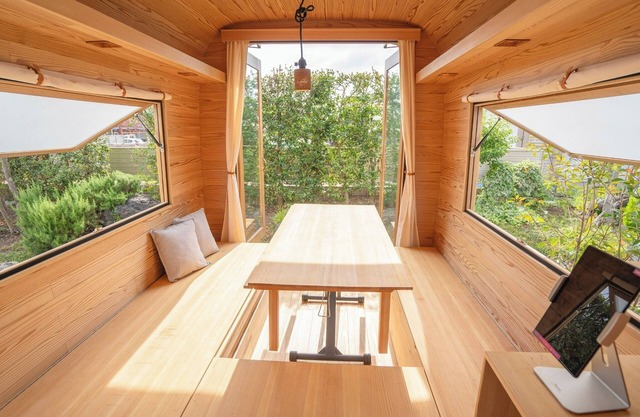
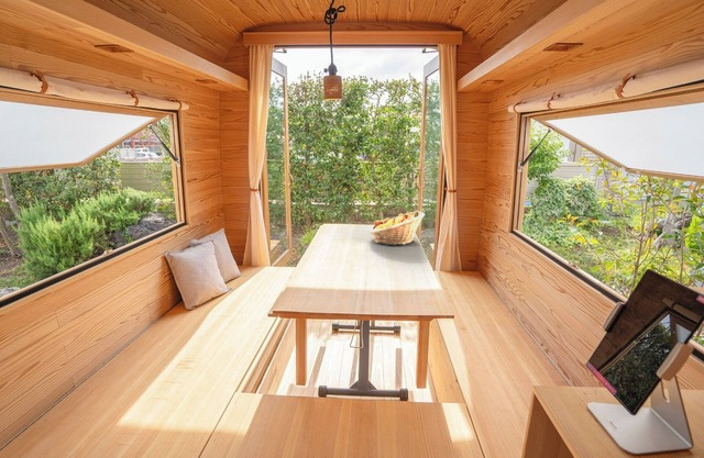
+ fruit basket [369,210,426,246]
